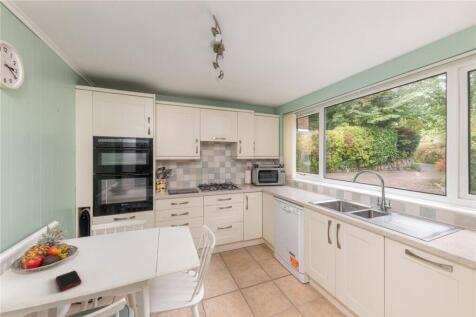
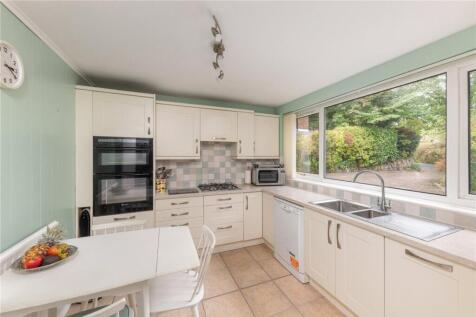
- cell phone [55,270,82,292]
